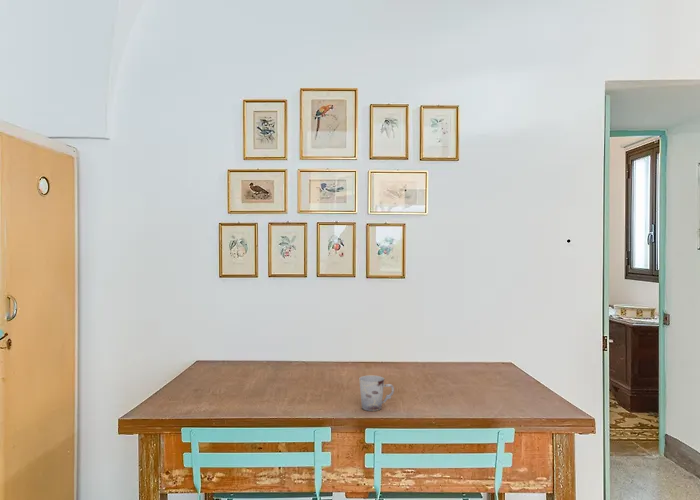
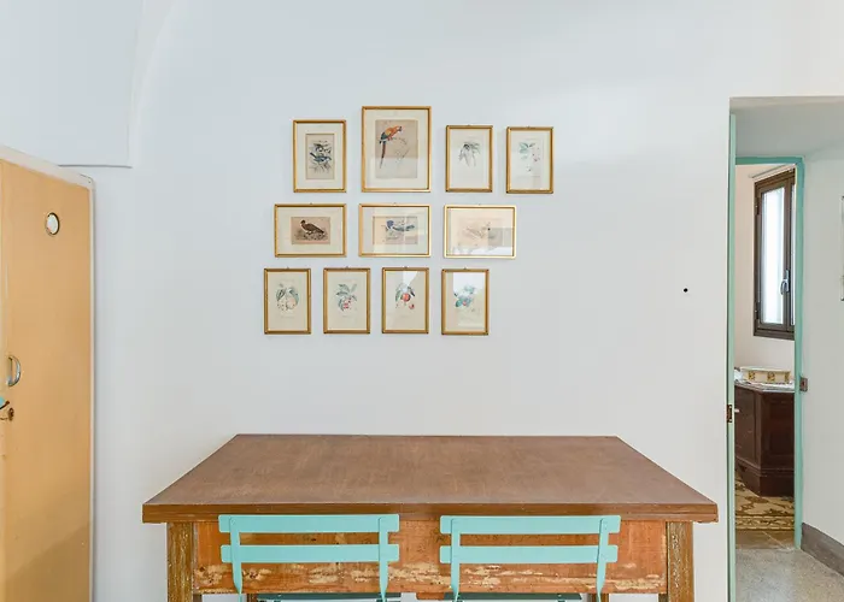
- cup [358,375,395,412]
